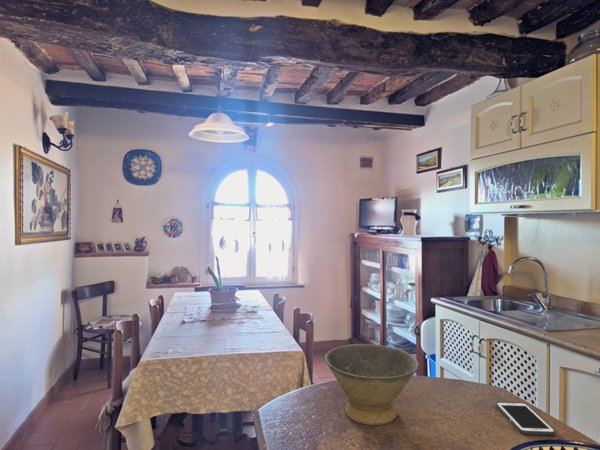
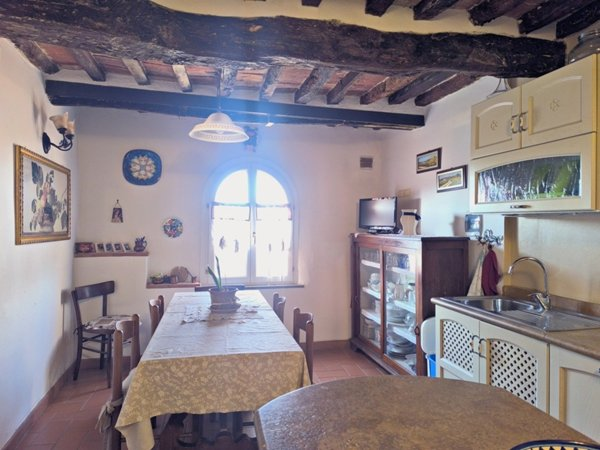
- cell phone [495,401,556,436]
- bowl [324,343,419,426]
